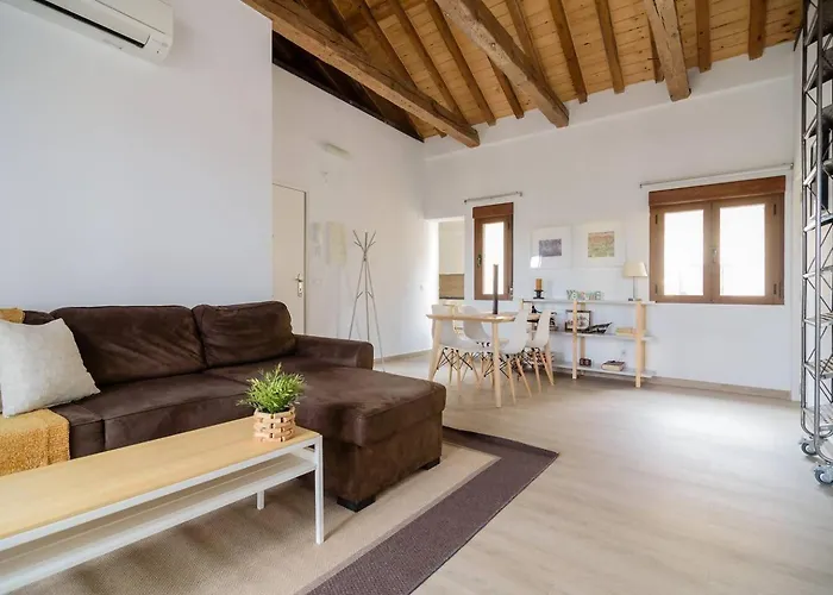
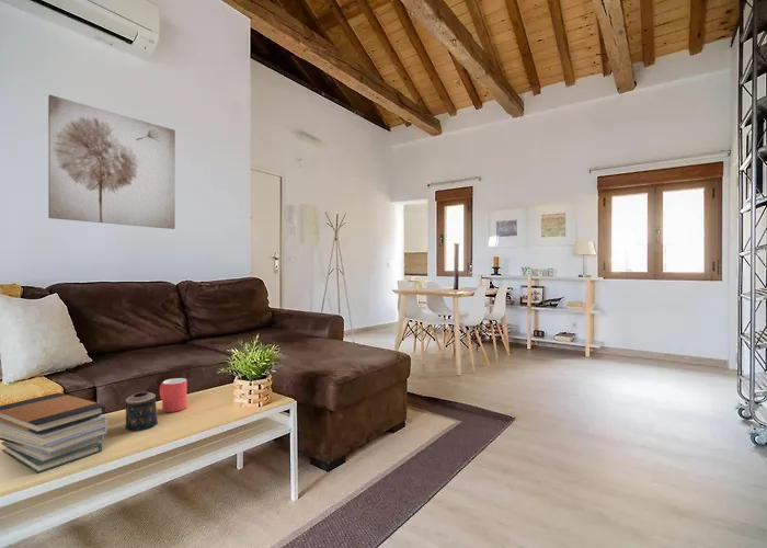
+ book stack [0,391,108,475]
+ mug [159,377,187,413]
+ wall art [47,94,176,230]
+ candle [124,391,159,432]
